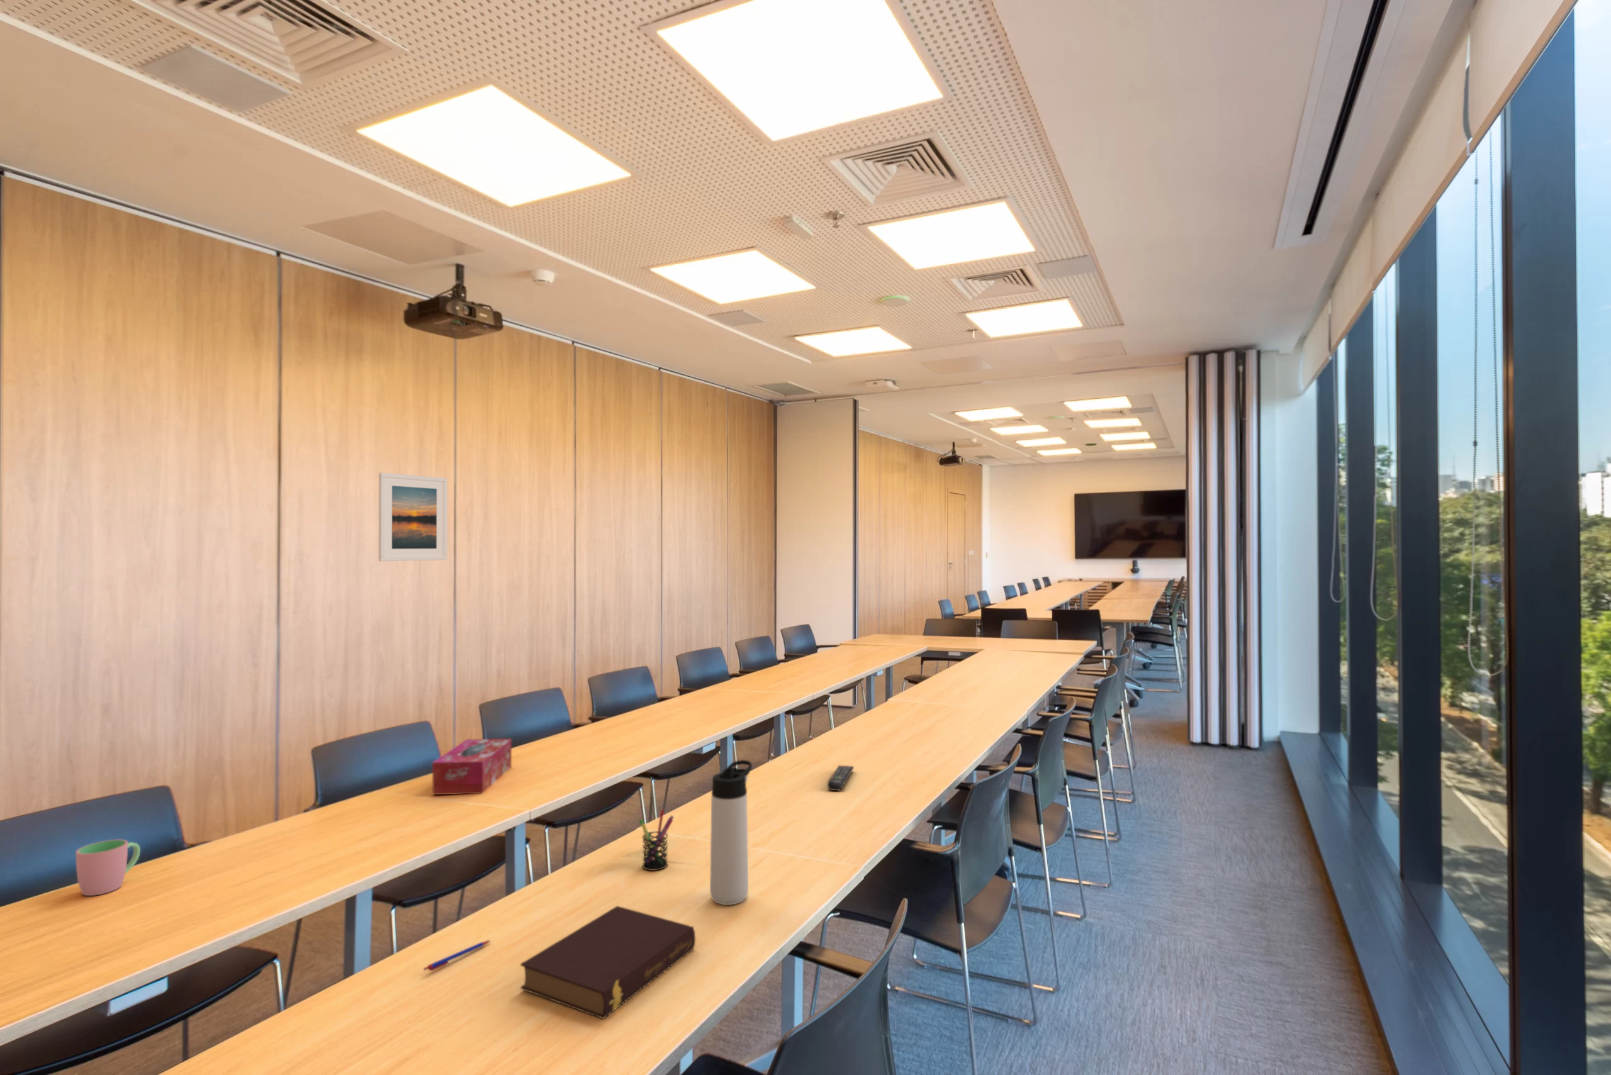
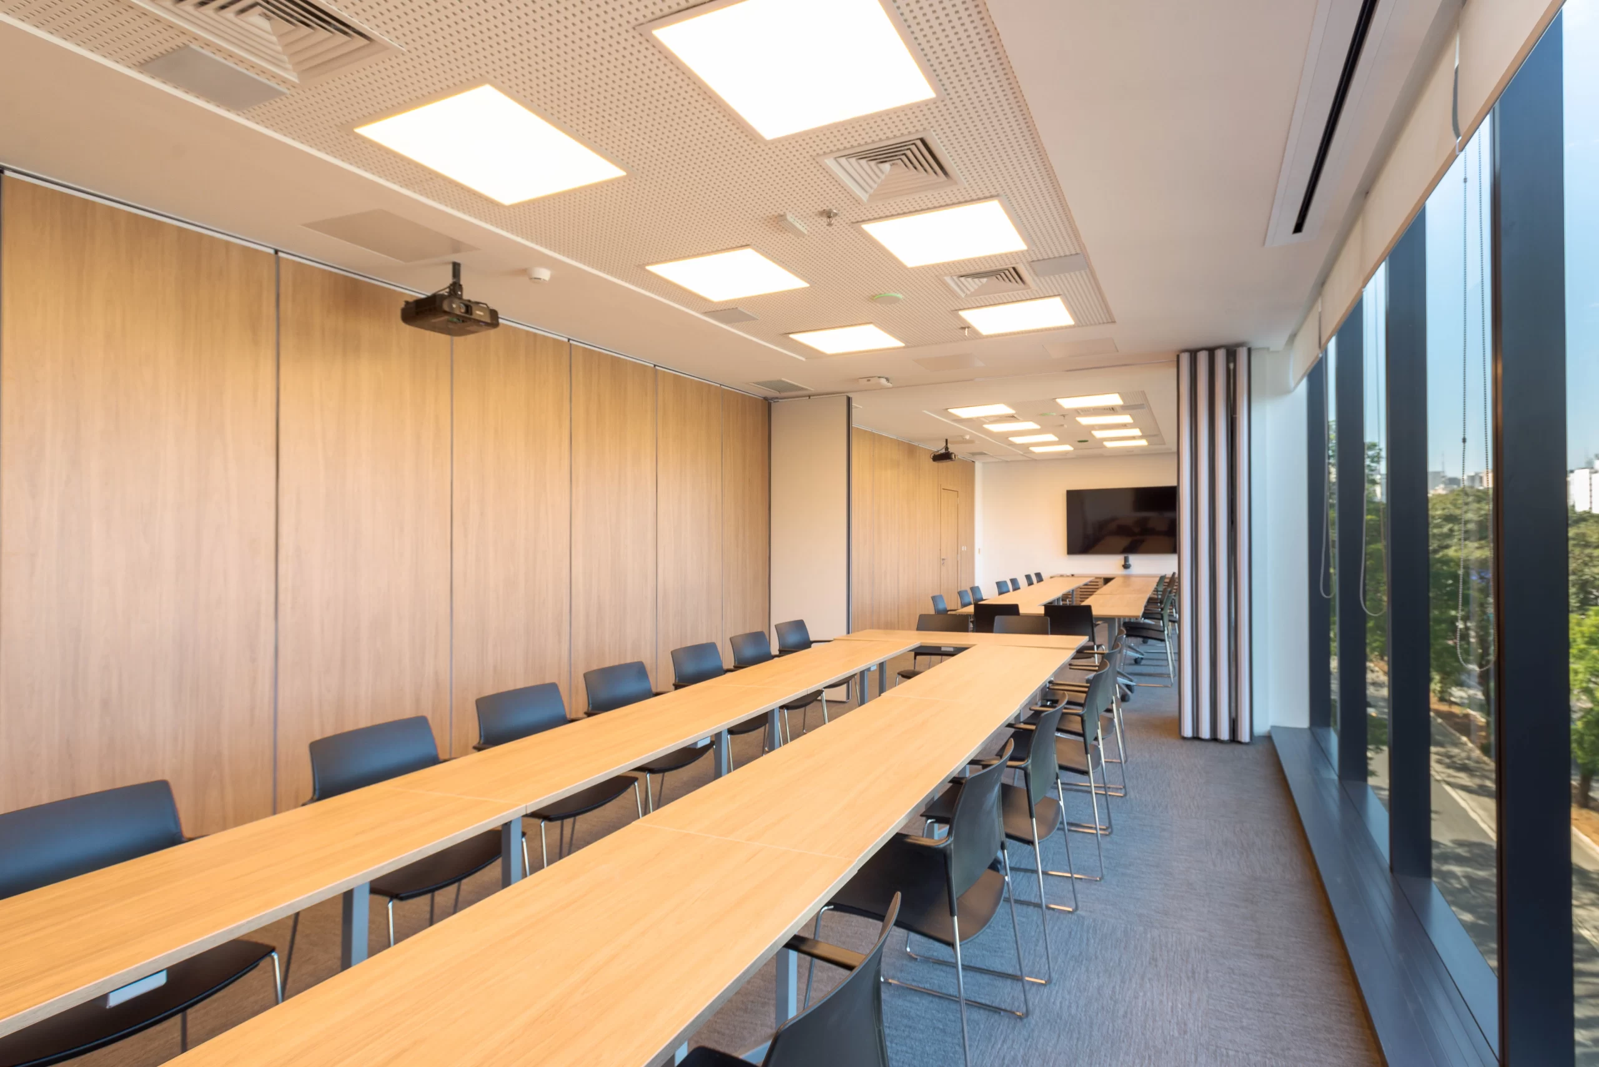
- thermos bottle [709,759,753,906]
- cup [76,839,140,896]
- pen [423,939,491,972]
- book [520,905,696,1020]
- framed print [378,472,448,561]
- pen holder [639,809,675,871]
- tissue box [432,738,513,795]
- remote control [827,765,855,792]
